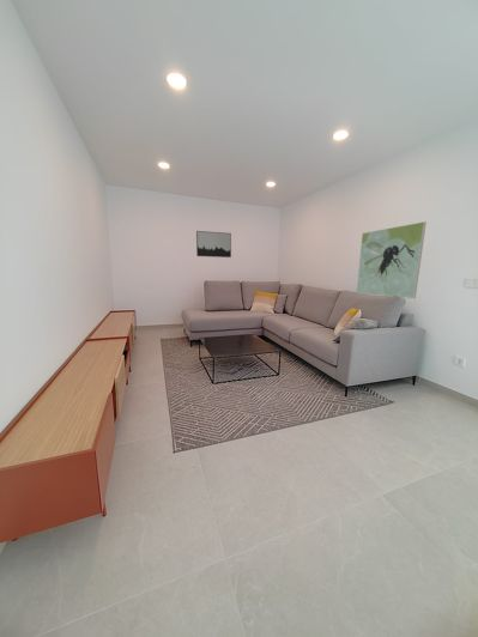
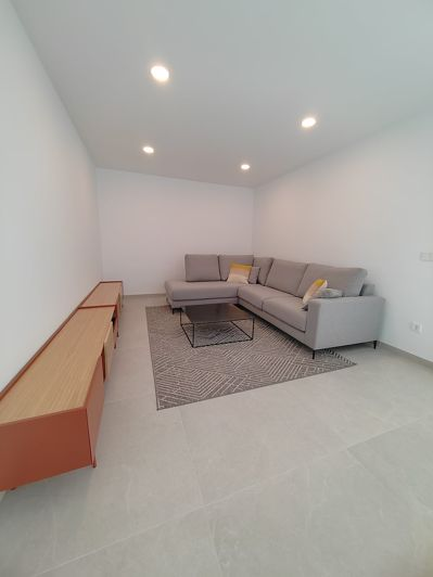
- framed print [356,220,428,299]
- wall art [195,230,232,259]
